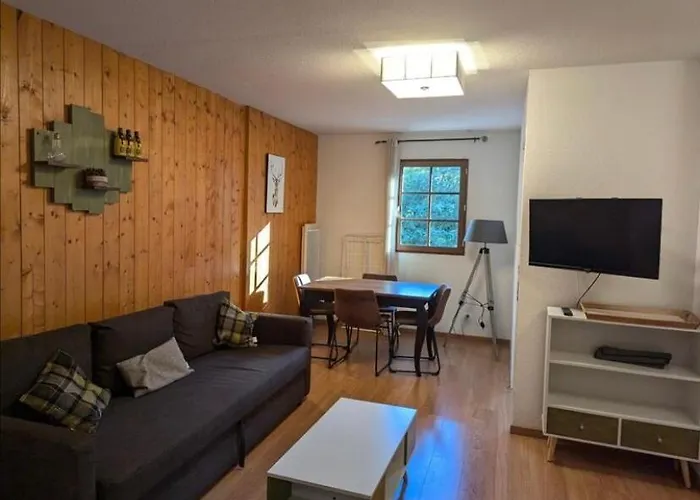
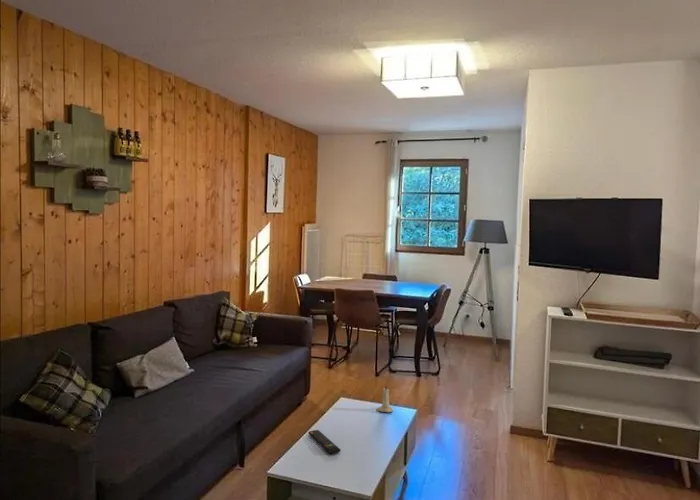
+ candle [375,383,394,413]
+ remote control [307,429,342,455]
